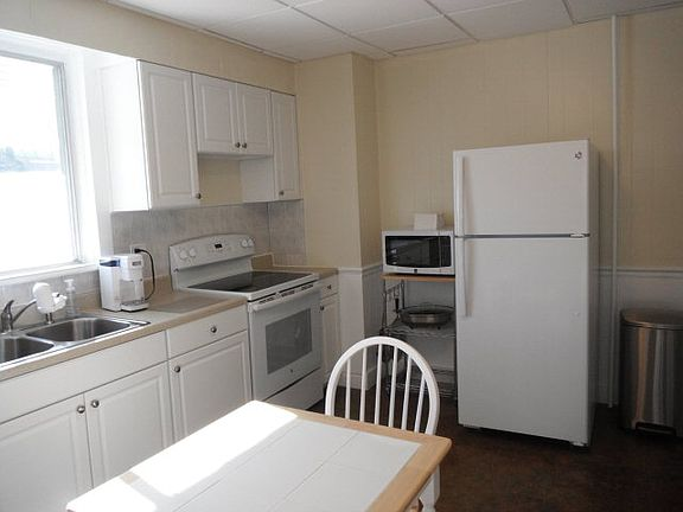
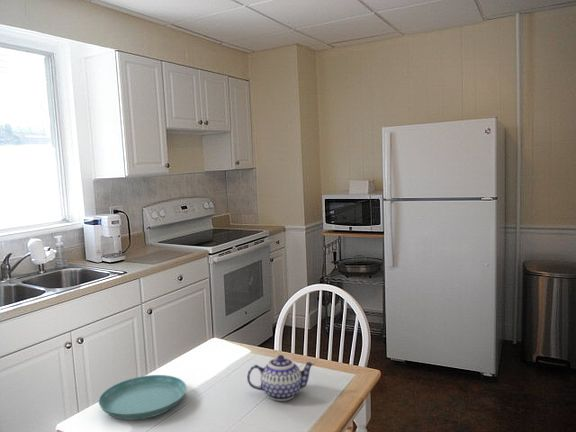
+ saucer [98,374,187,421]
+ teapot [246,354,316,402]
